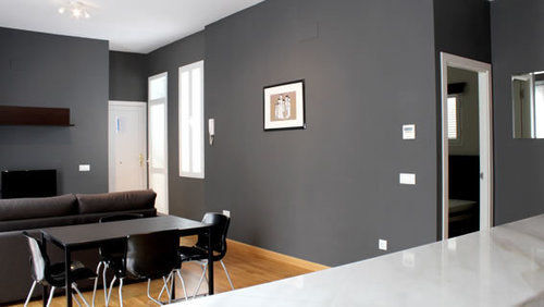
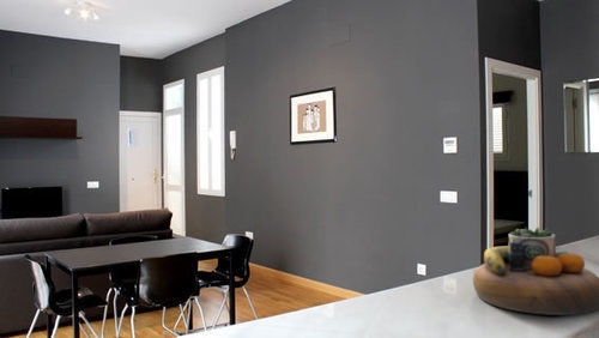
+ decorative bowl [472,225,599,316]
